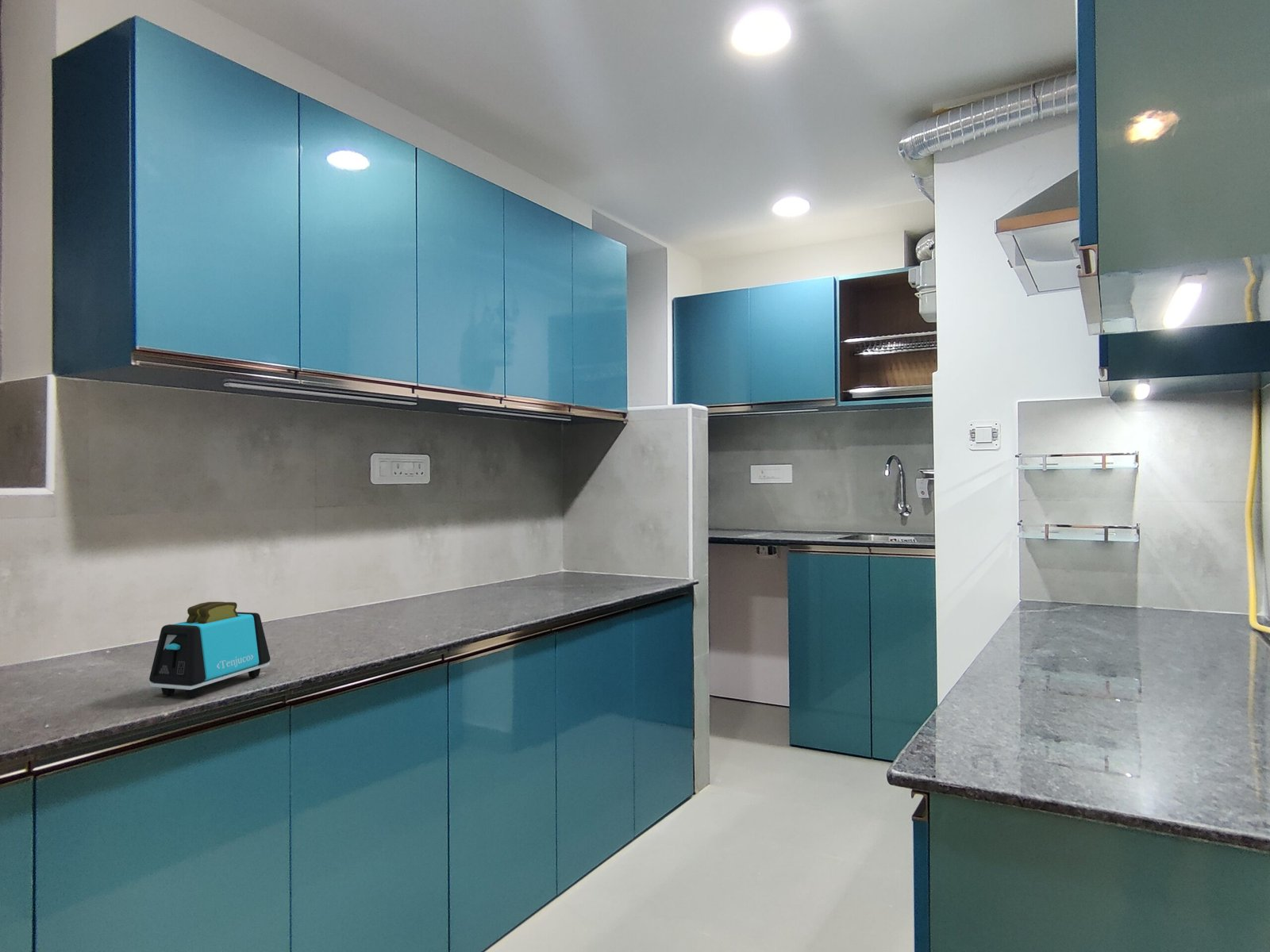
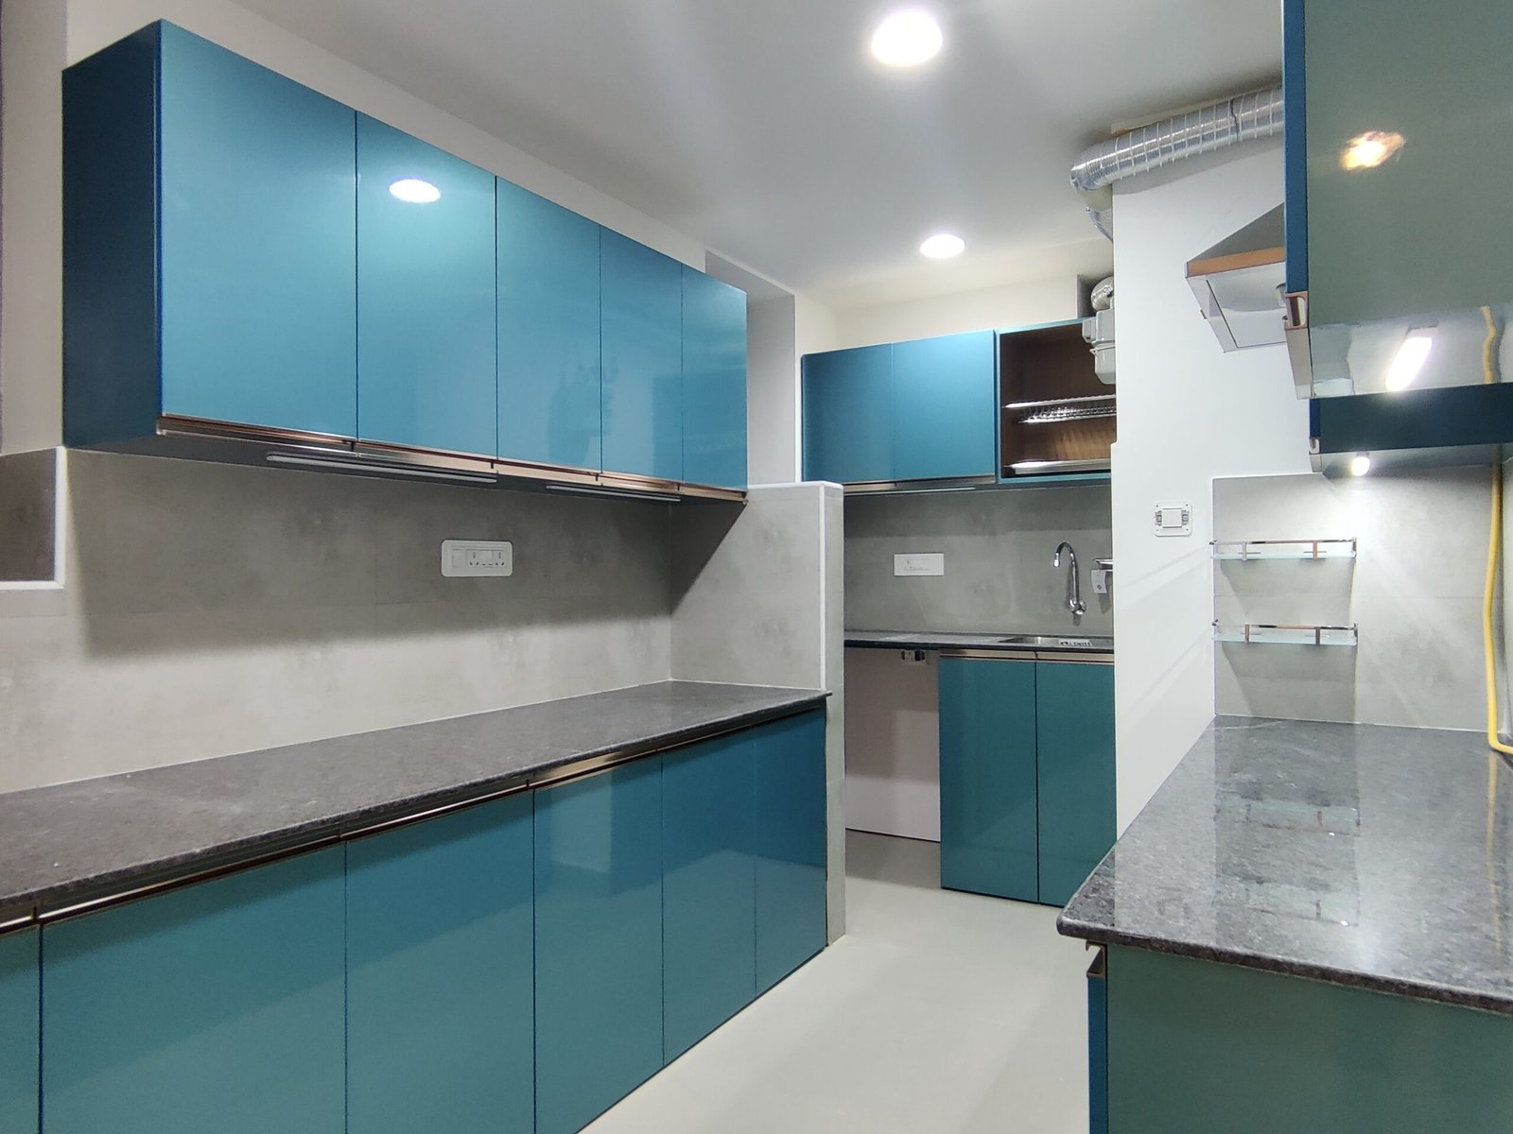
- toaster [148,601,271,698]
